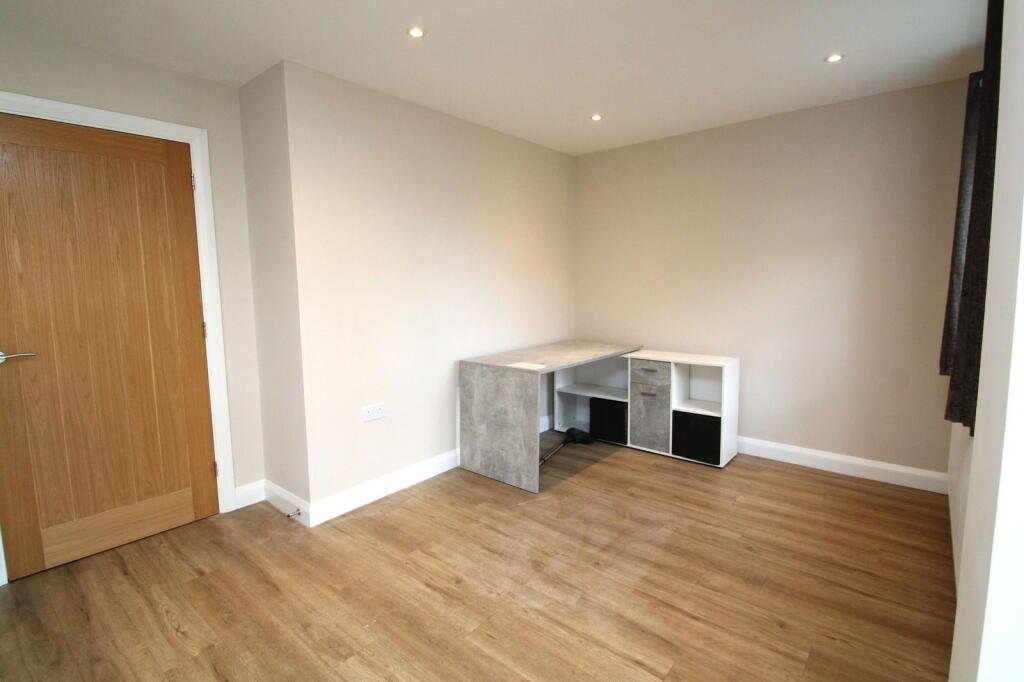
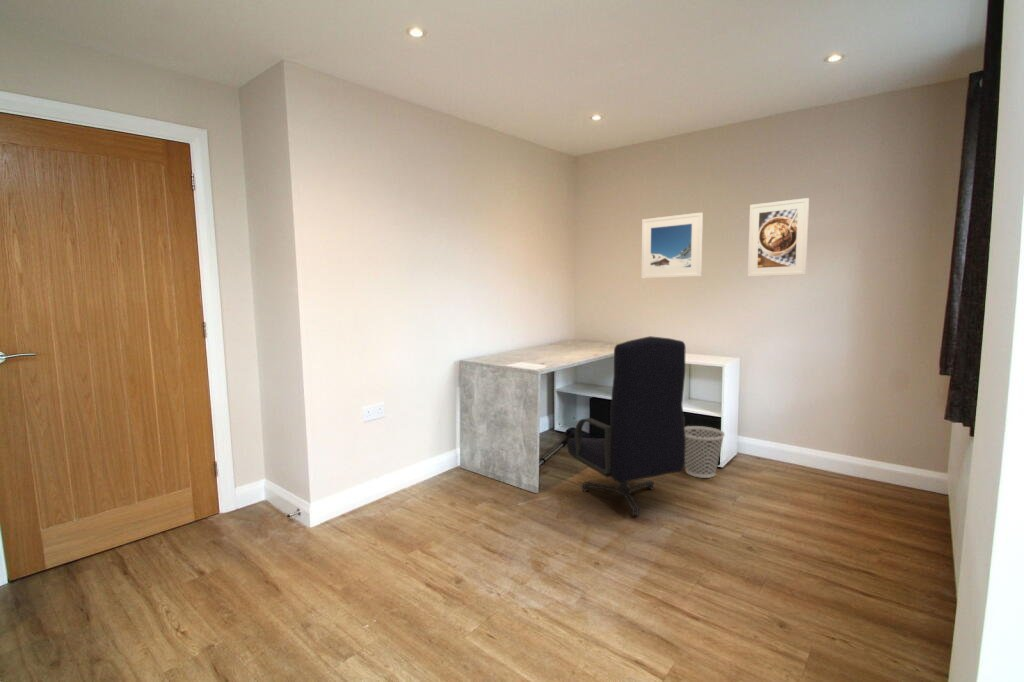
+ office chair [567,335,687,517]
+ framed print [747,197,810,278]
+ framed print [640,211,704,280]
+ wastebasket [684,425,726,479]
